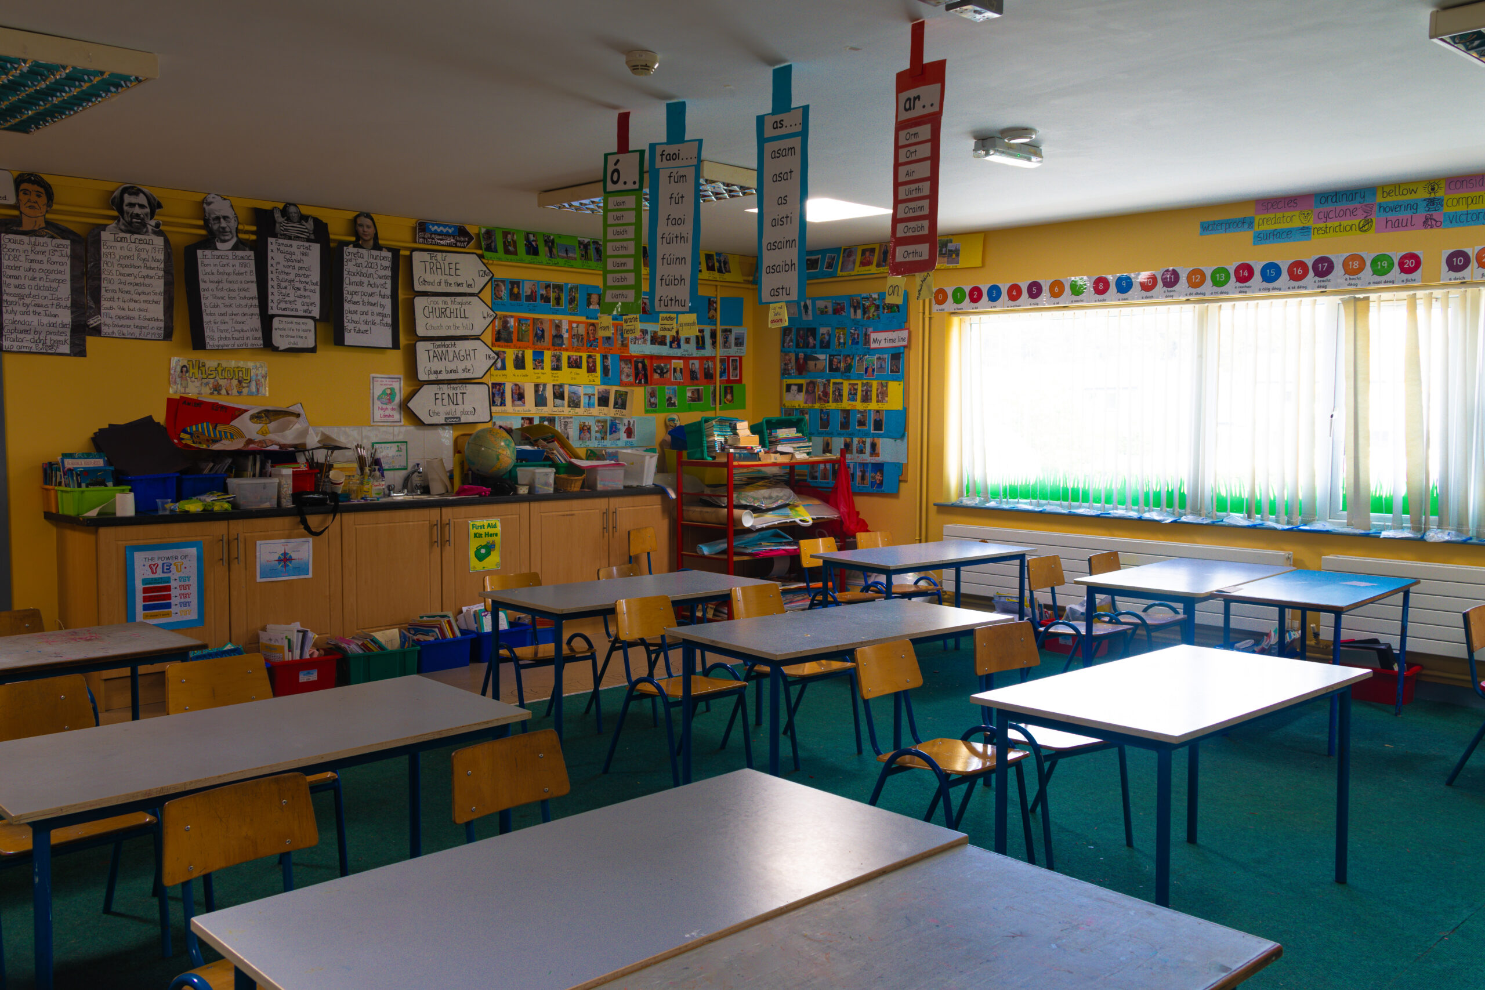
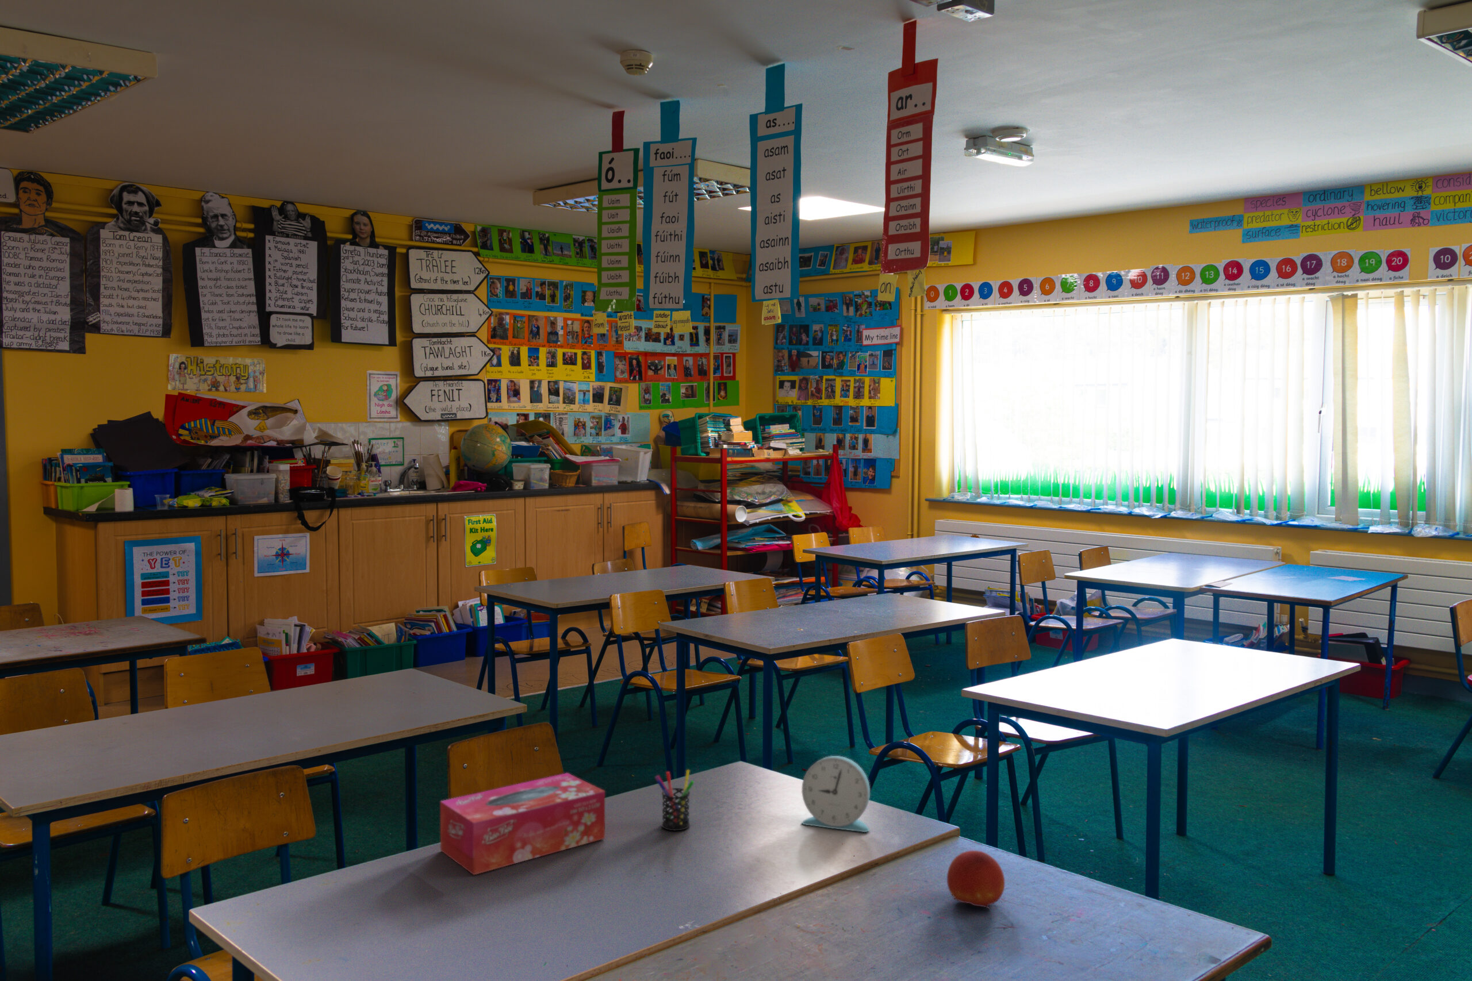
+ tissue box [440,772,606,875]
+ alarm clock [801,755,871,833]
+ pen holder [654,769,695,831]
+ fruit [946,850,1005,911]
